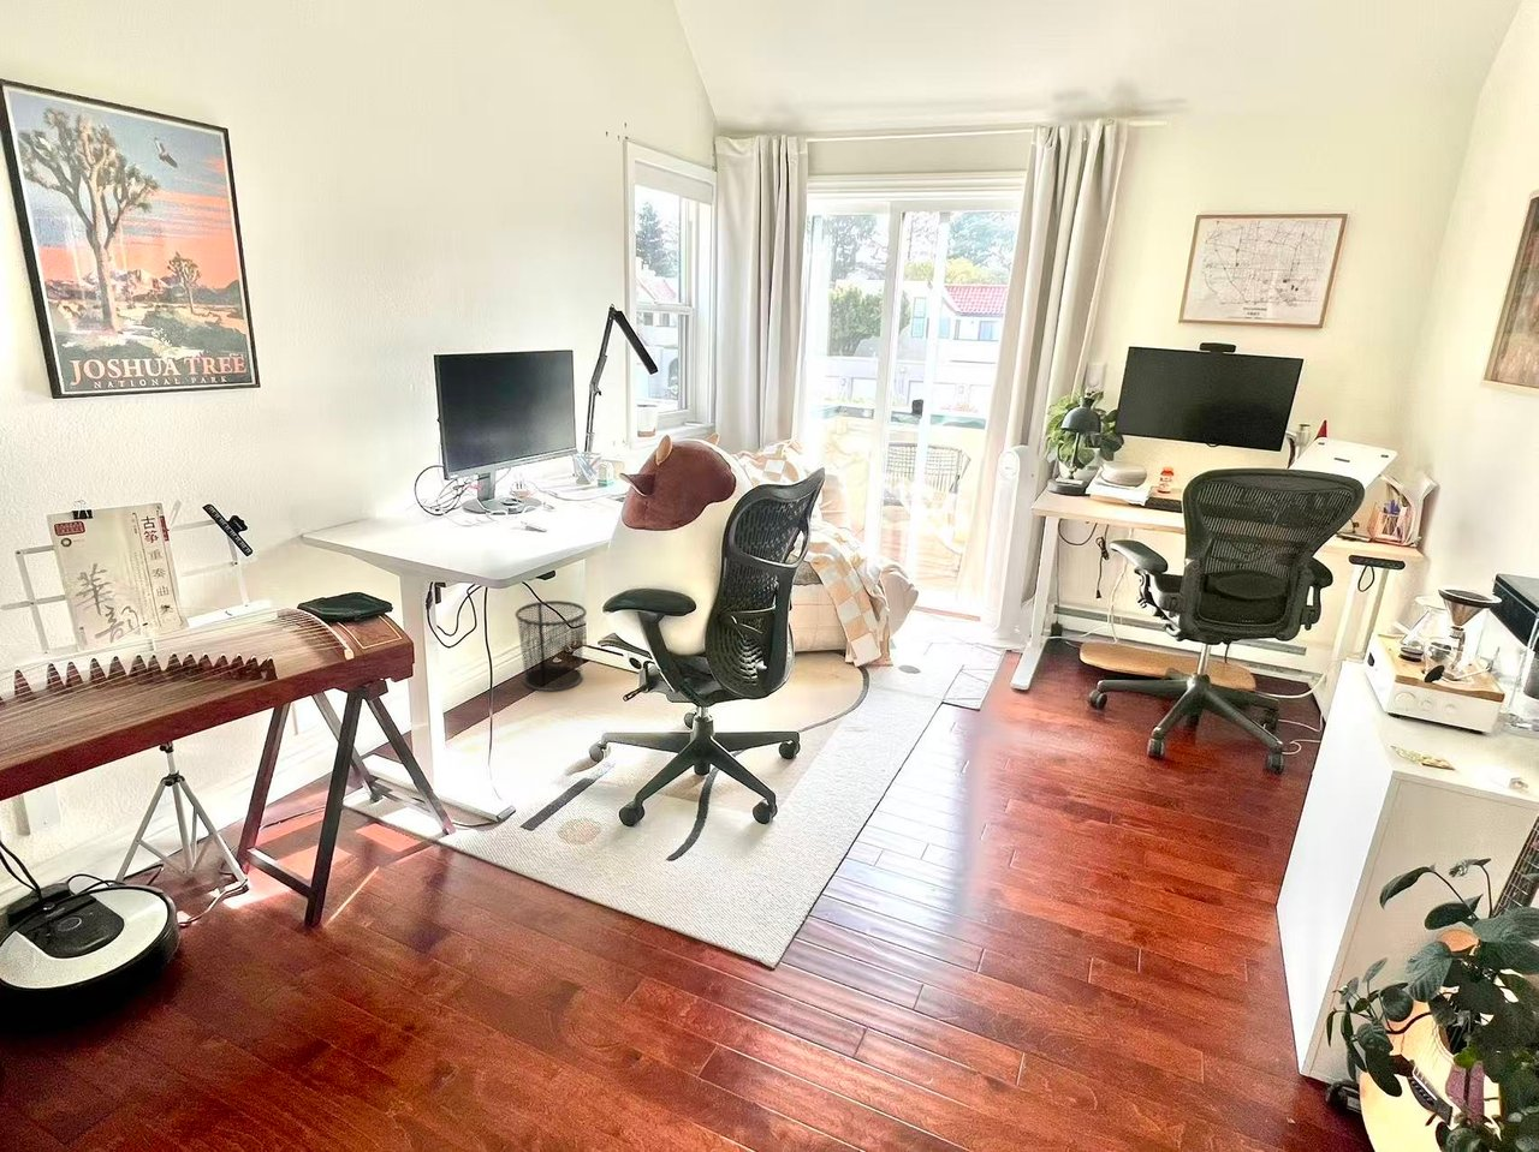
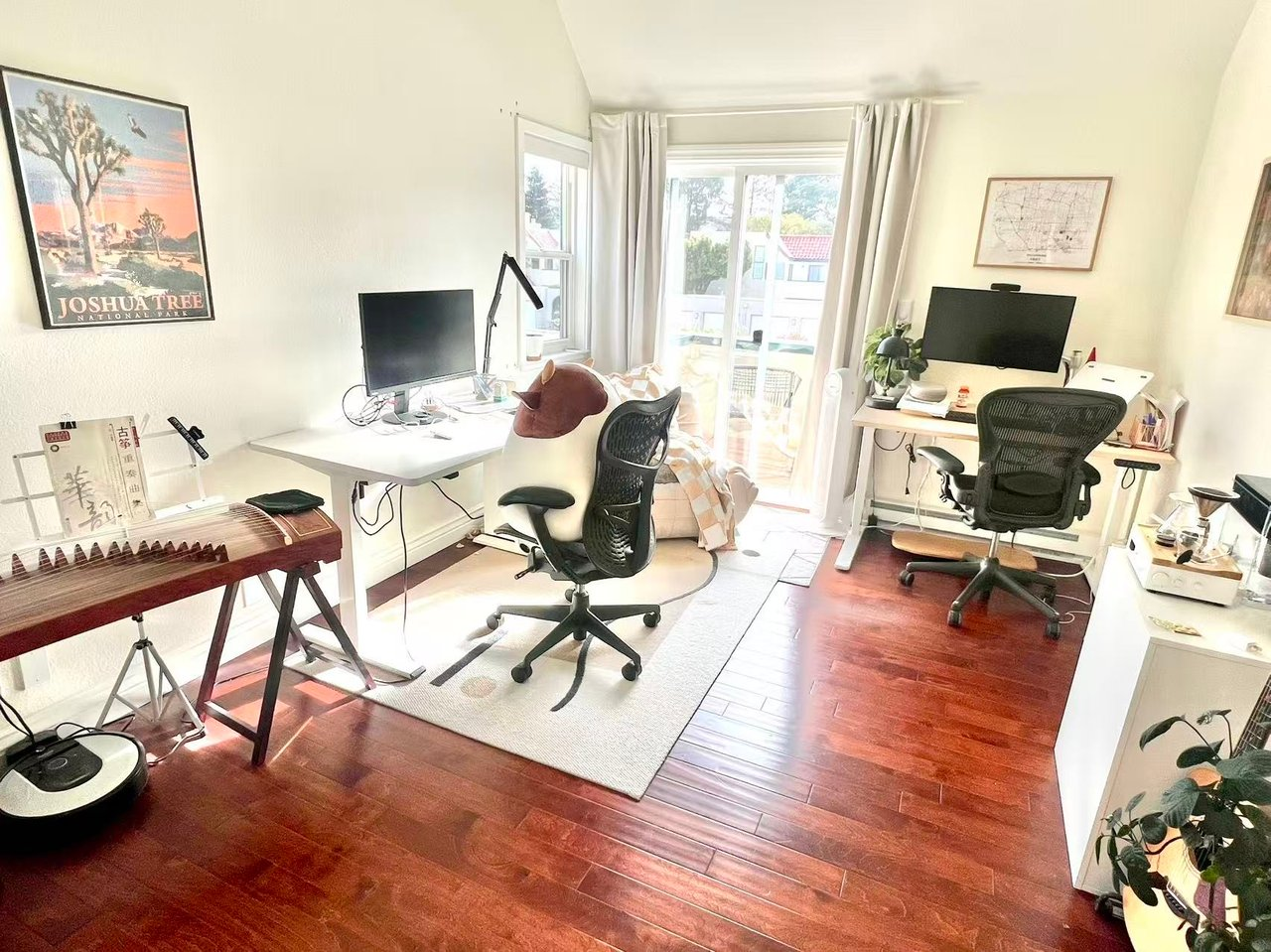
- waste bin [513,599,588,692]
